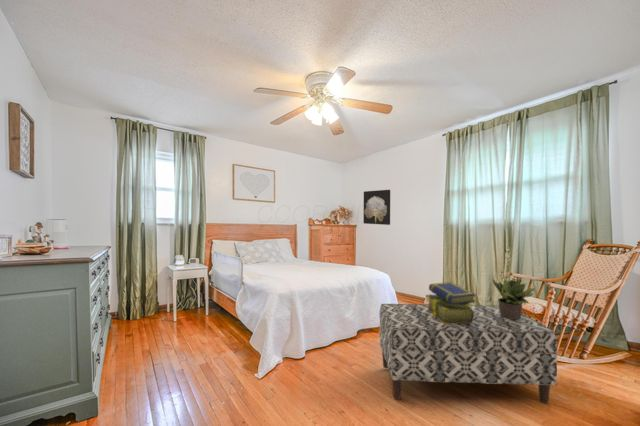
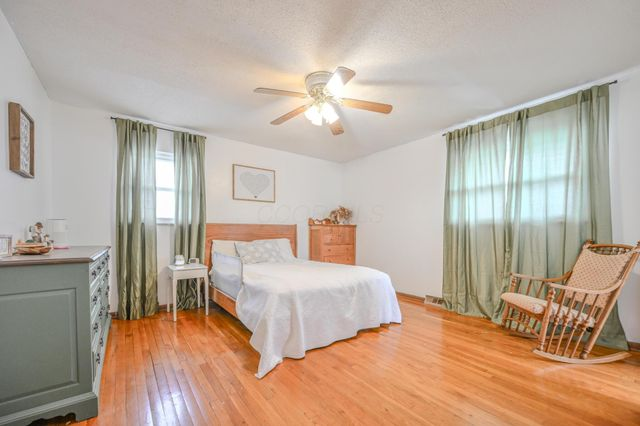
- potted plant [492,275,537,319]
- stack of books [426,281,477,324]
- wall art [363,189,391,226]
- bench [378,303,558,405]
